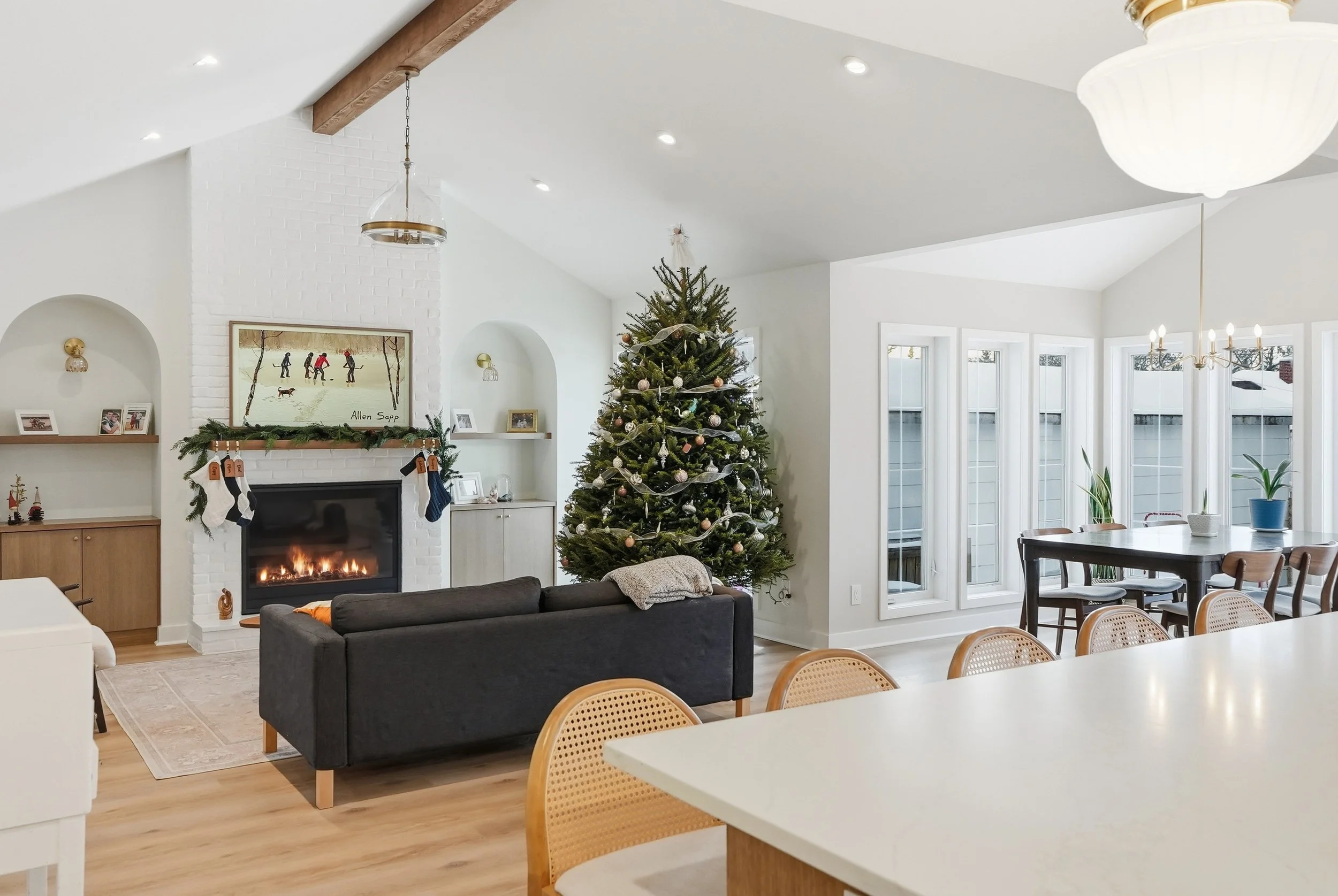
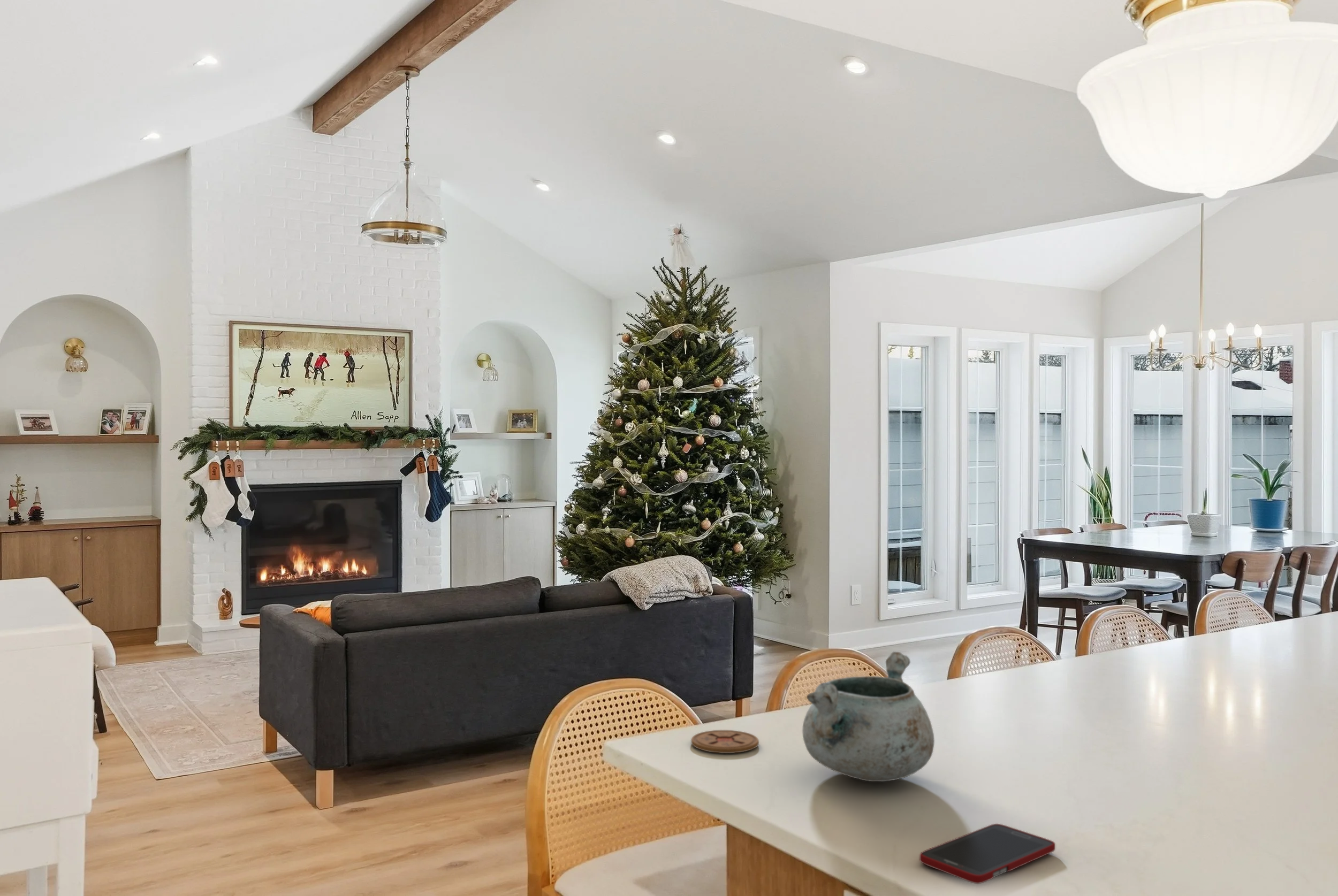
+ decorative bowl [802,651,935,782]
+ cell phone [919,823,1056,884]
+ coaster [690,730,759,754]
